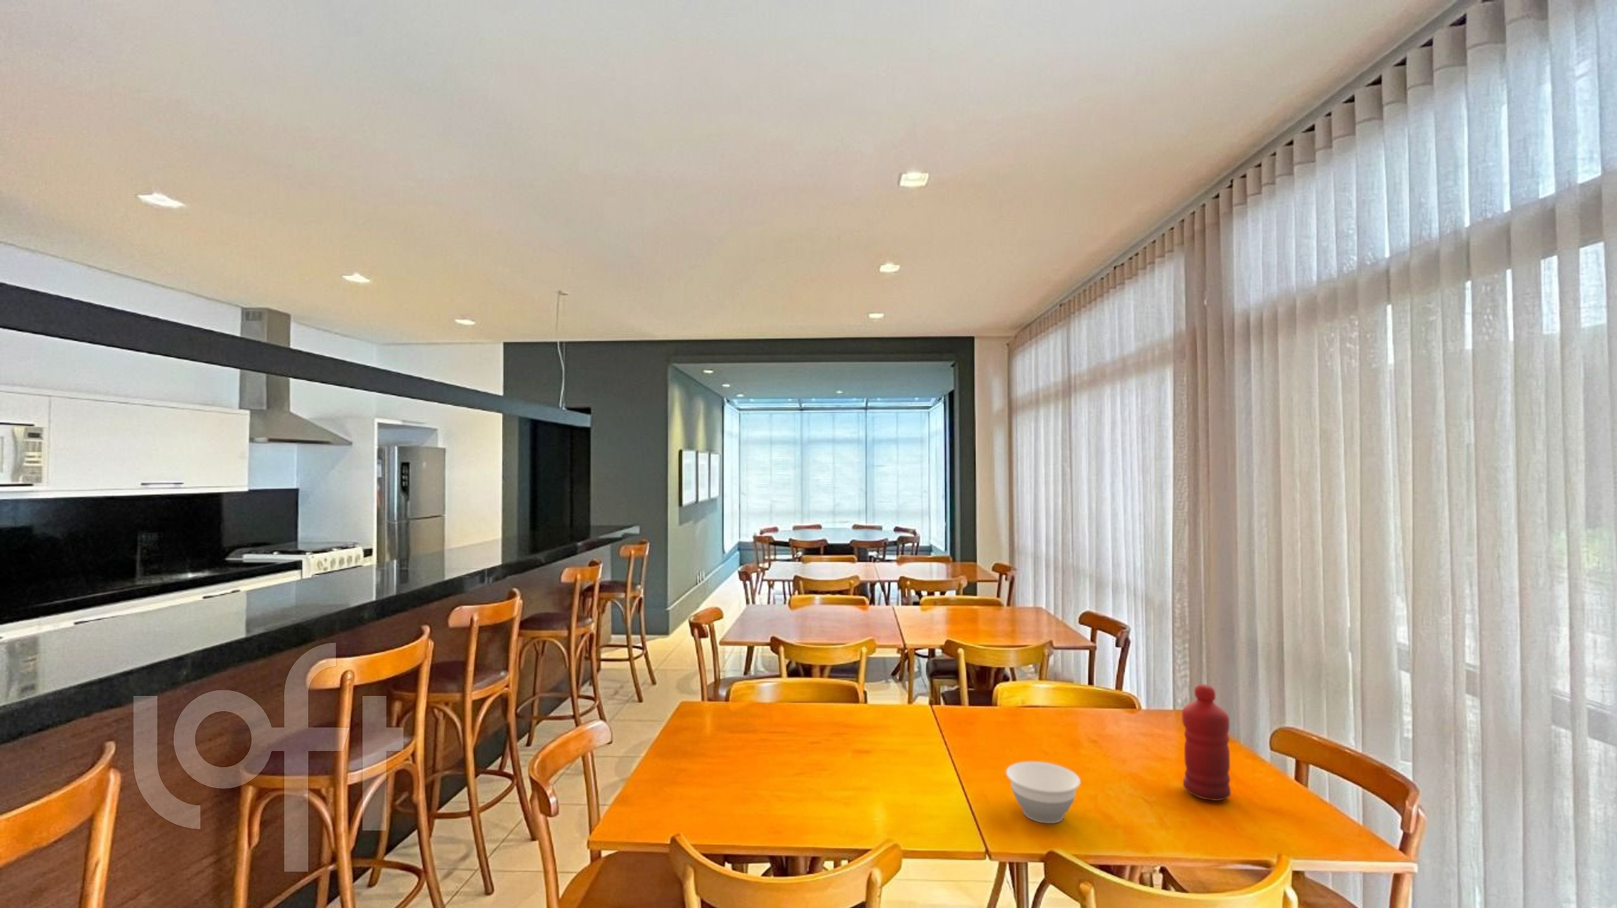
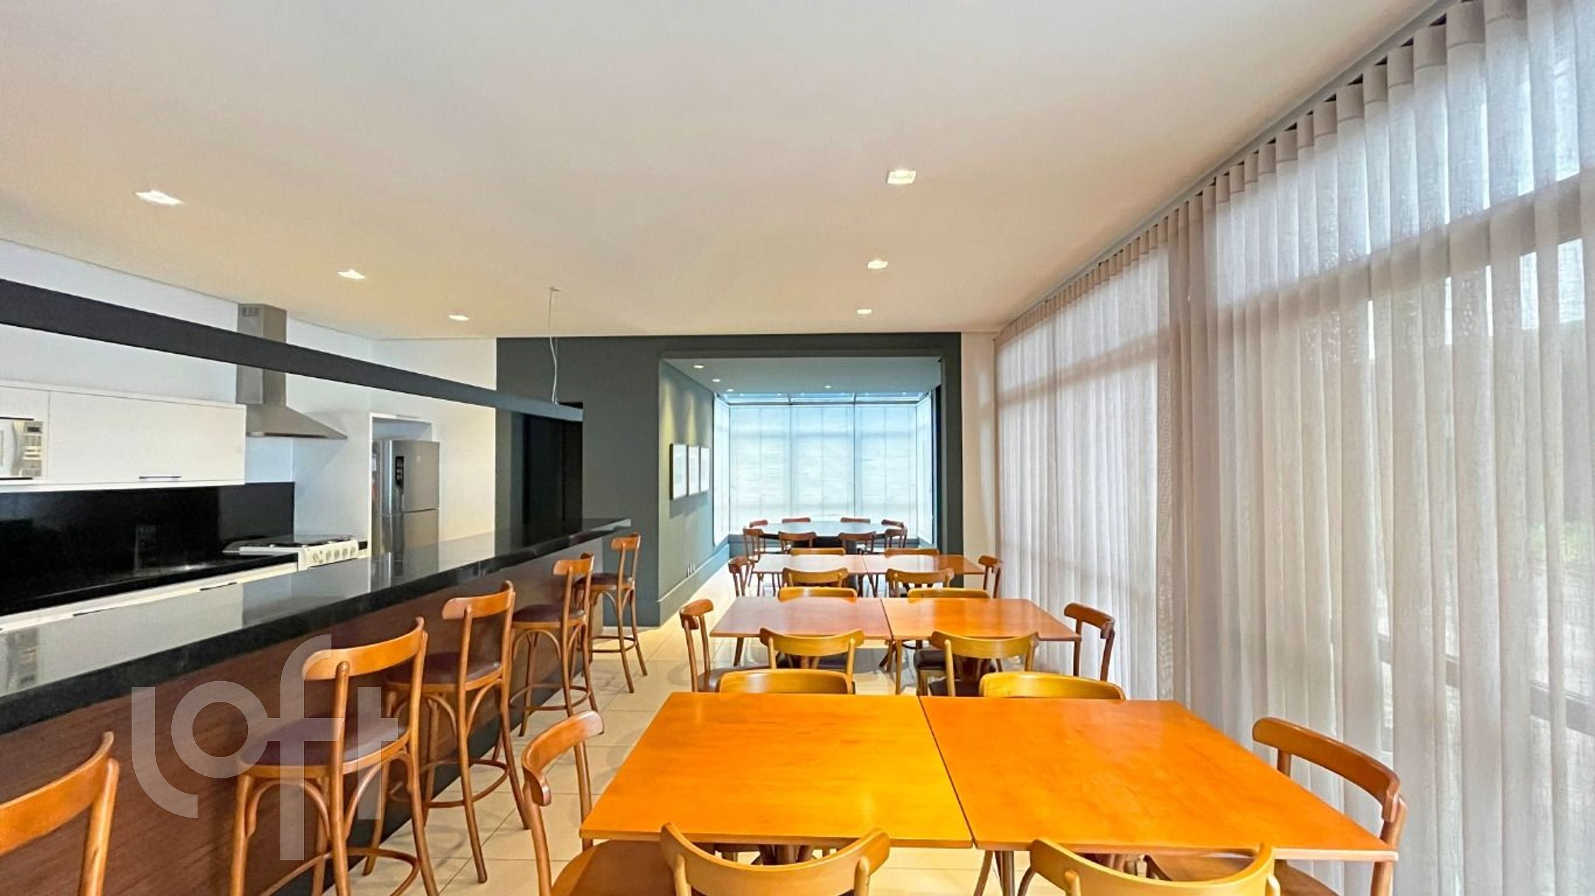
- bowl [1005,761,1082,824]
- water bottle [1182,684,1232,801]
